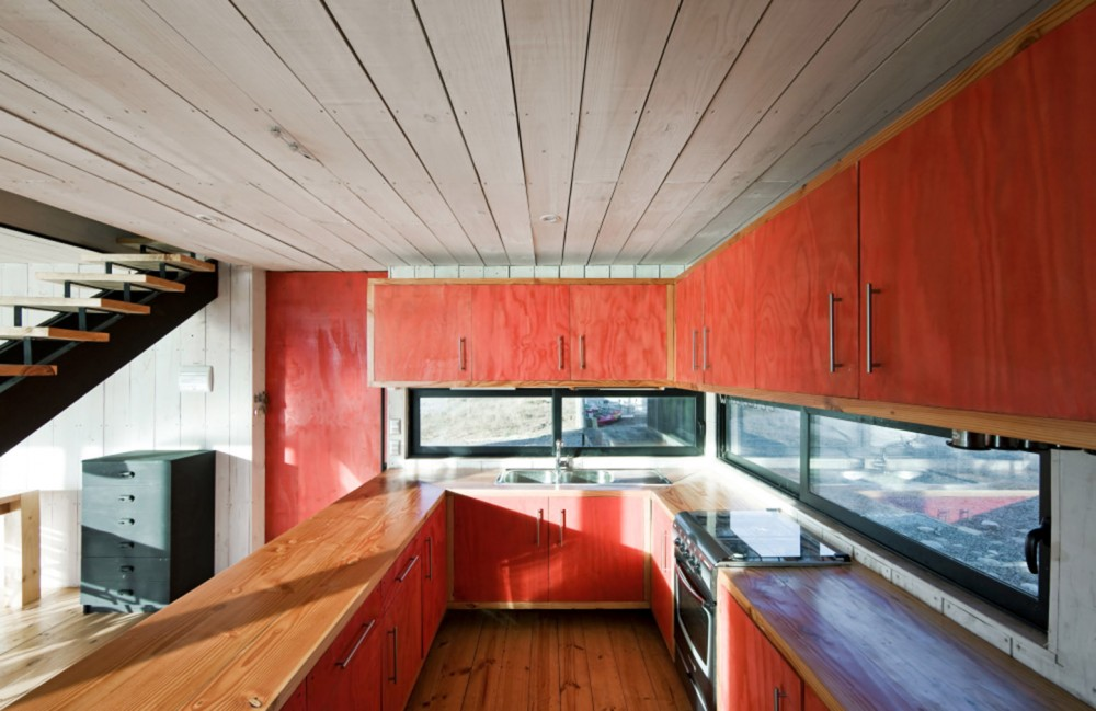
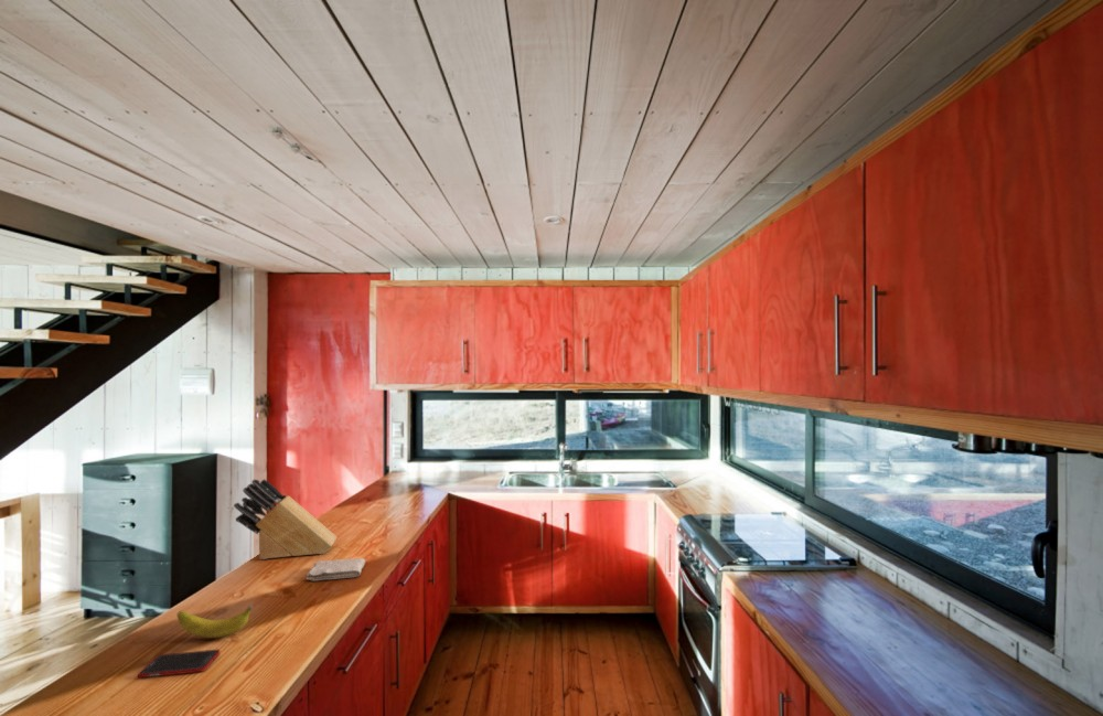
+ cell phone [137,649,221,678]
+ washcloth [306,557,366,581]
+ banana [176,603,254,639]
+ knife block [233,478,339,560]
